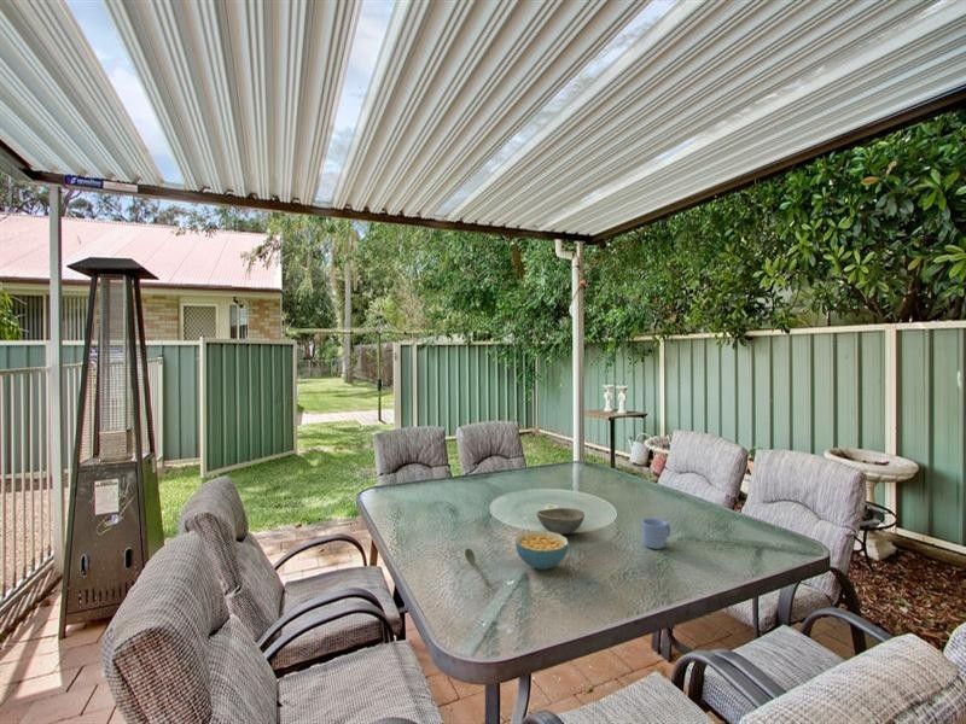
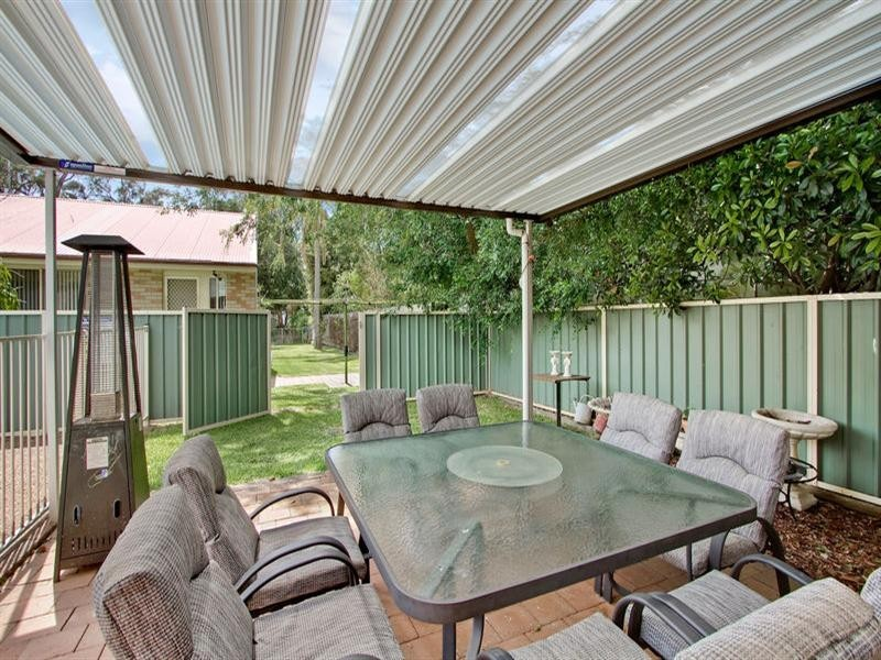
- mug [640,516,671,550]
- bowl [535,507,586,536]
- soupspoon [464,548,490,585]
- cereal bowl [514,530,569,571]
